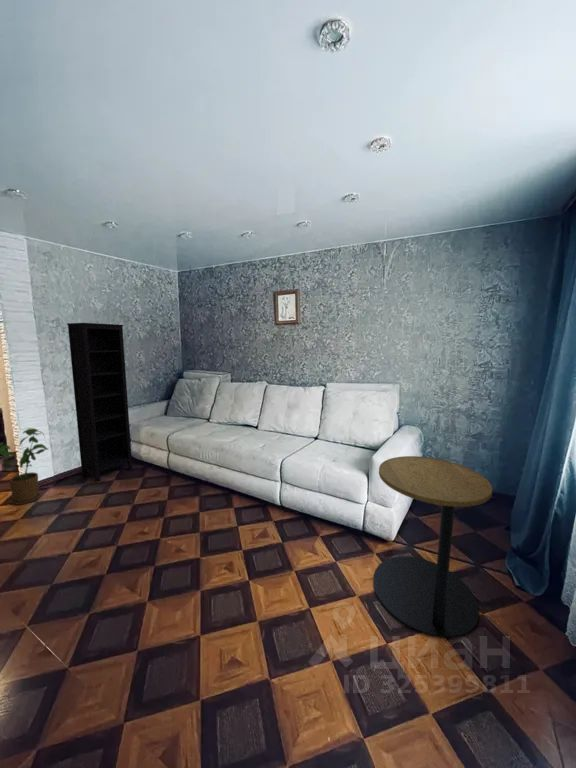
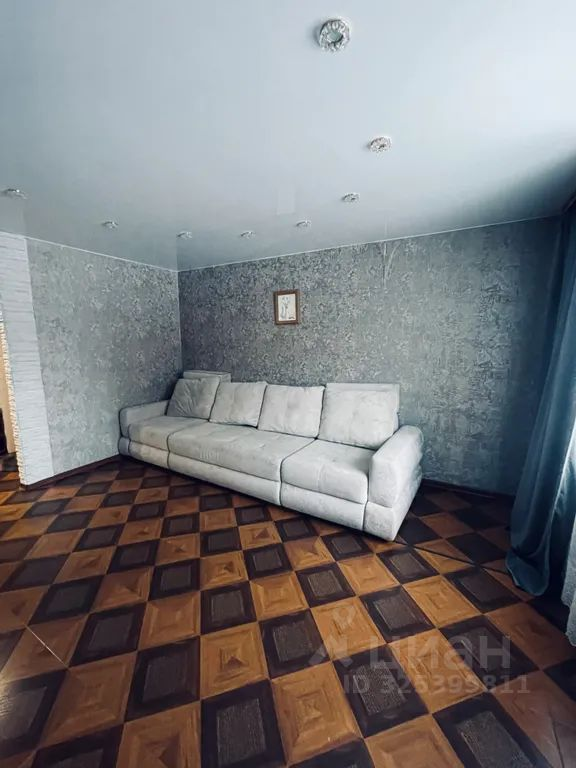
- side table [372,455,493,639]
- bookcase [66,322,133,483]
- house plant [0,427,49,506]
